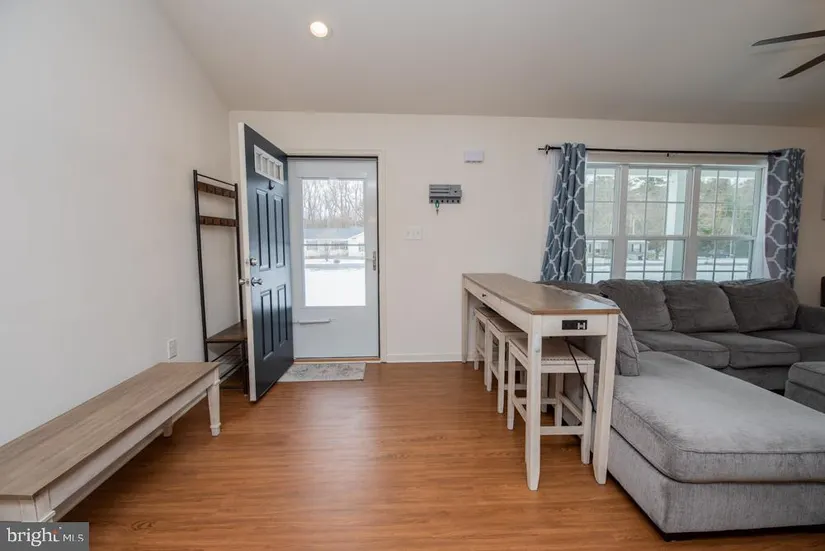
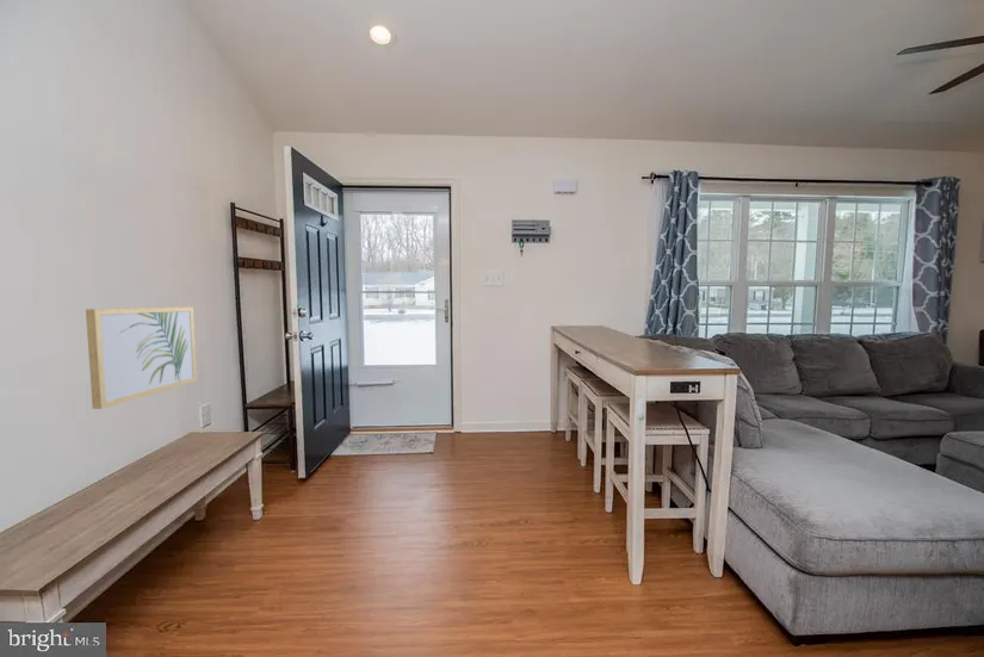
+ wall art [85,305,198,410]
